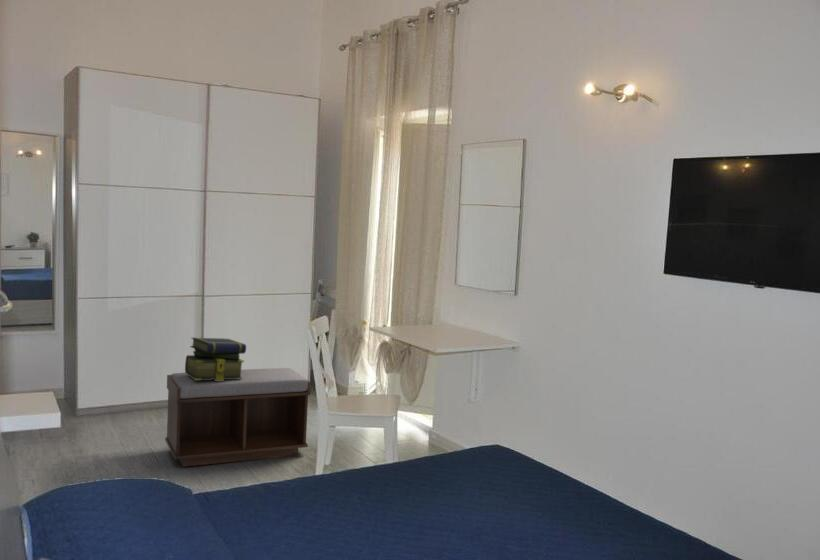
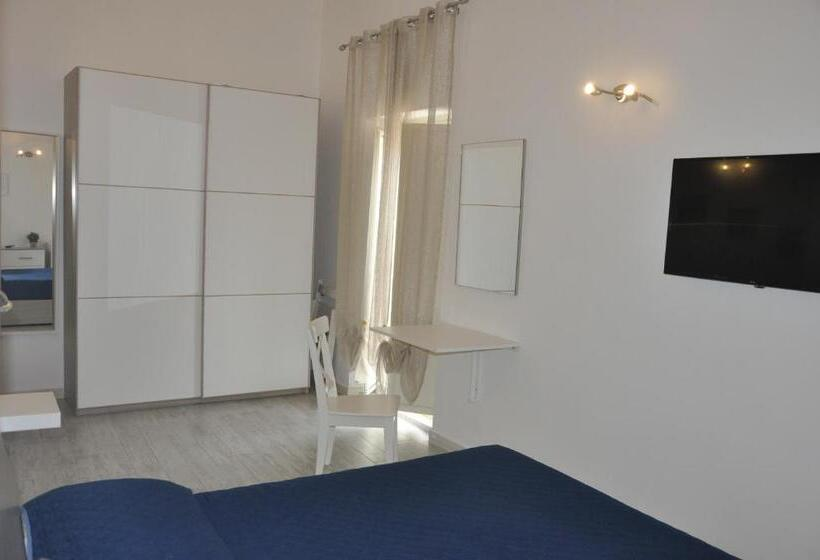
- bench [164,367,312,468]
- stack of books [184,337,247,381]
